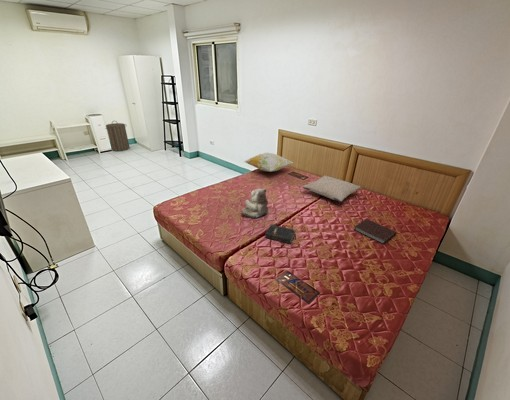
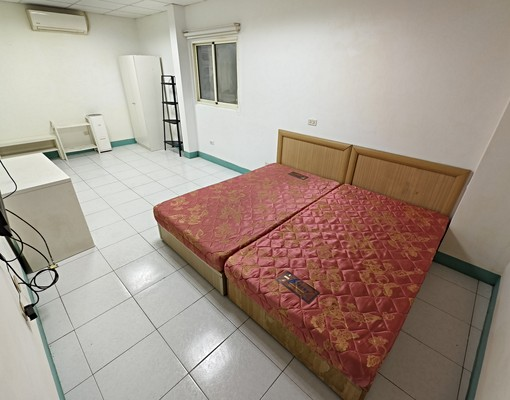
- laundry hamper [105,120,131,152]
- pillow [302,174,362,203]
- hardback book [264,223,297,245]
- teddy bear [241,188,269,219]
- notebook [353,218,397,245]
- decorative pillow [243,152,294,173]
